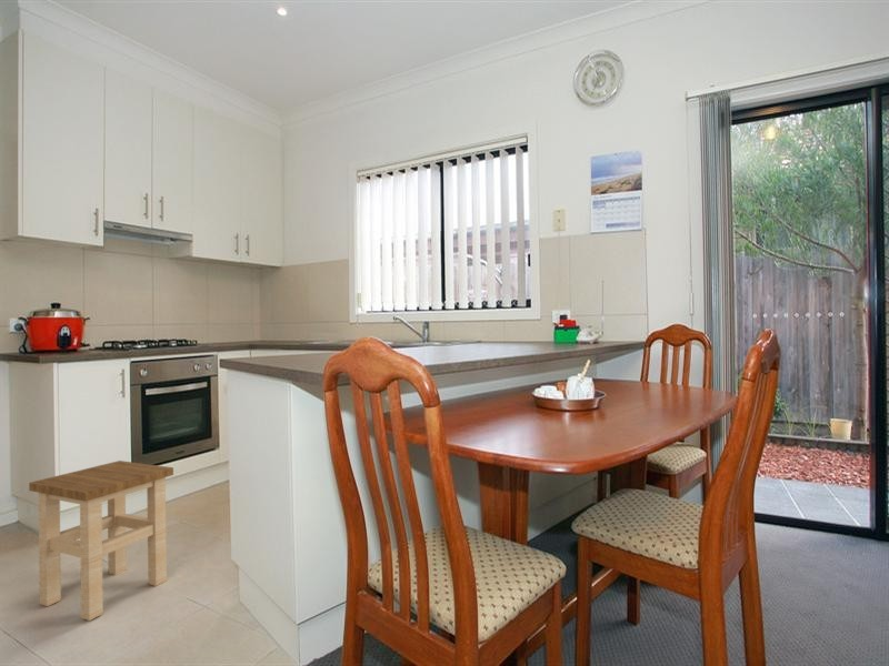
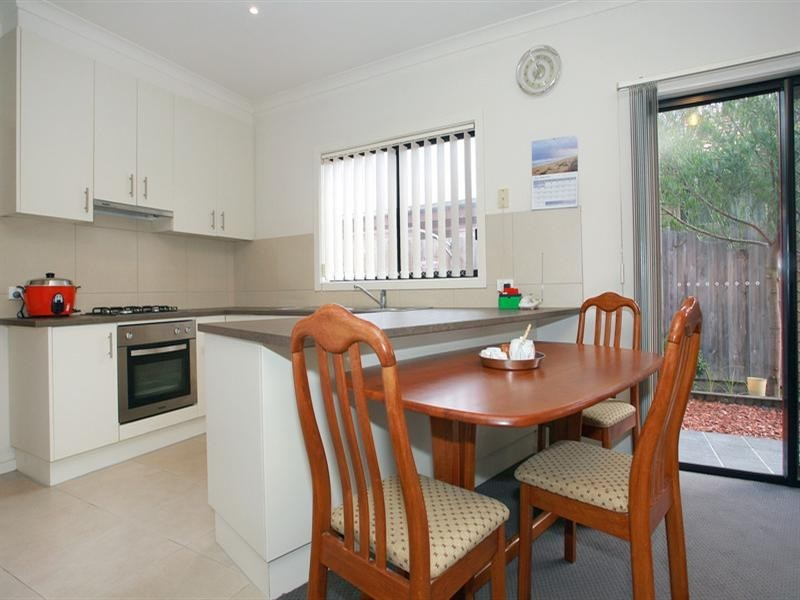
- stool [28,460,174,622]
